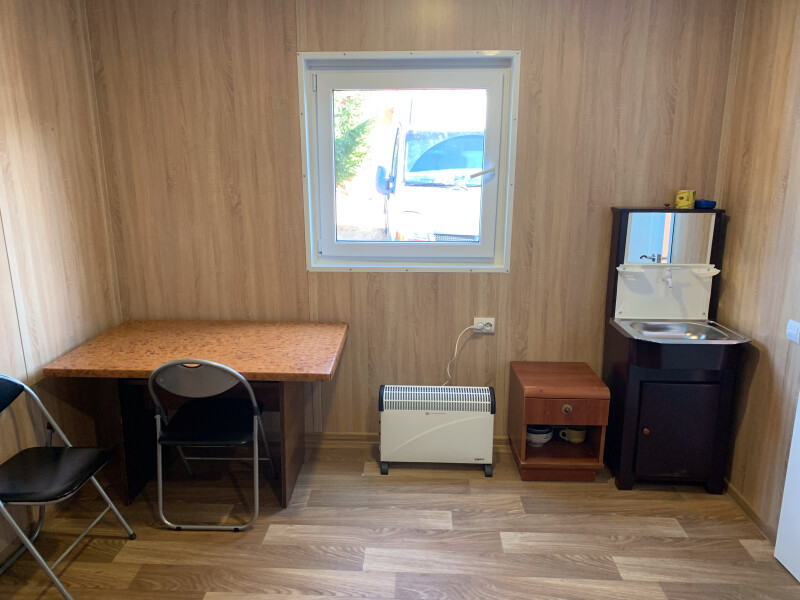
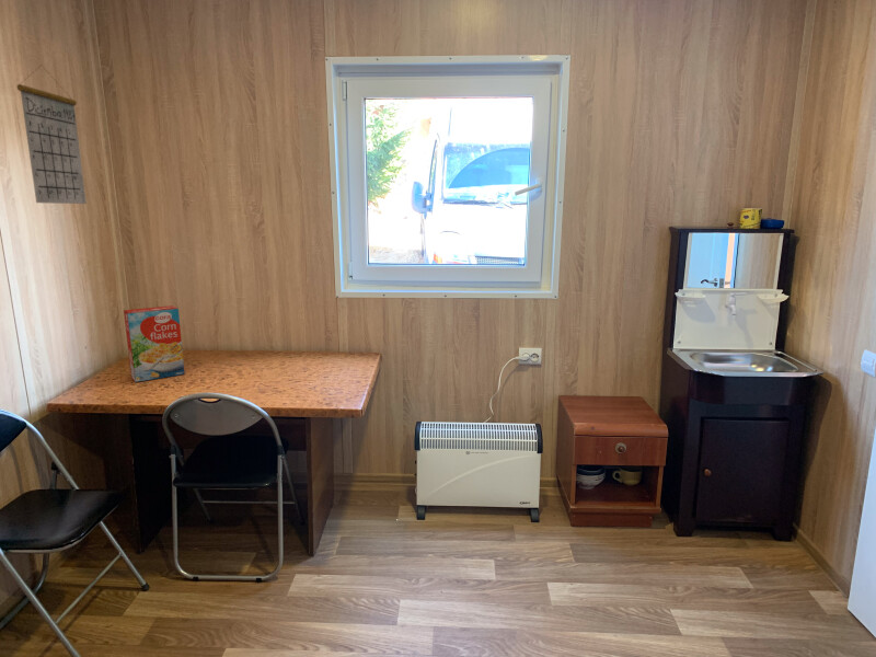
+ cereal box [123,304,185,383]
+ calendar [16,64,88,205]
